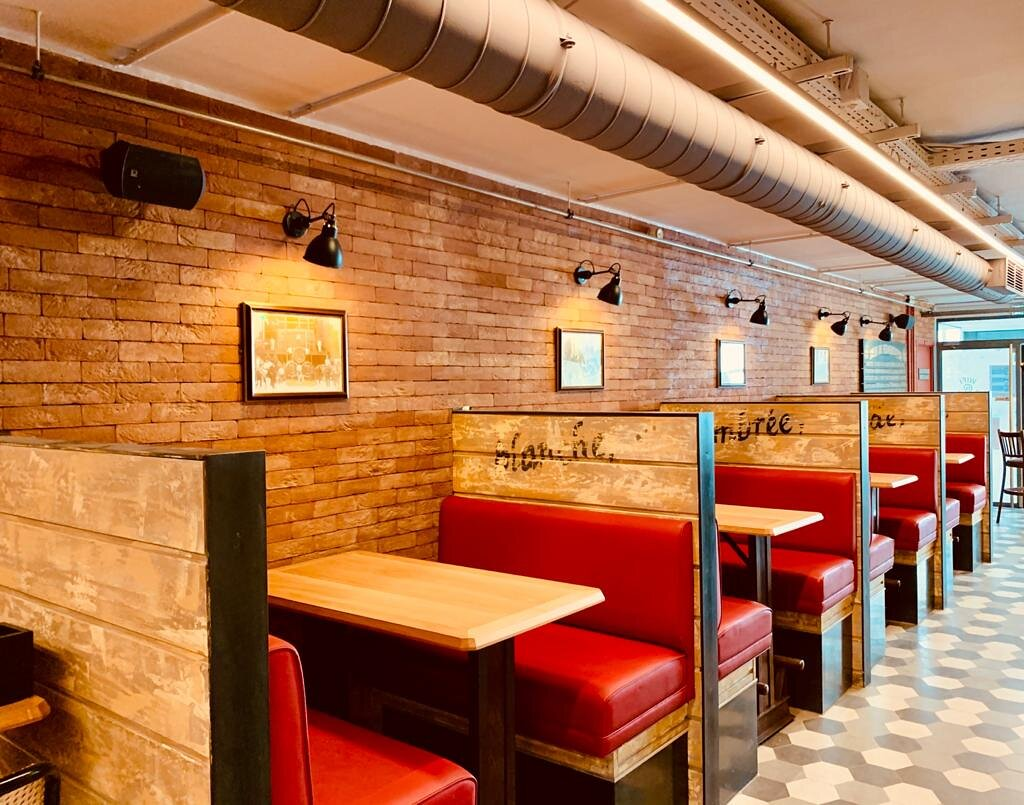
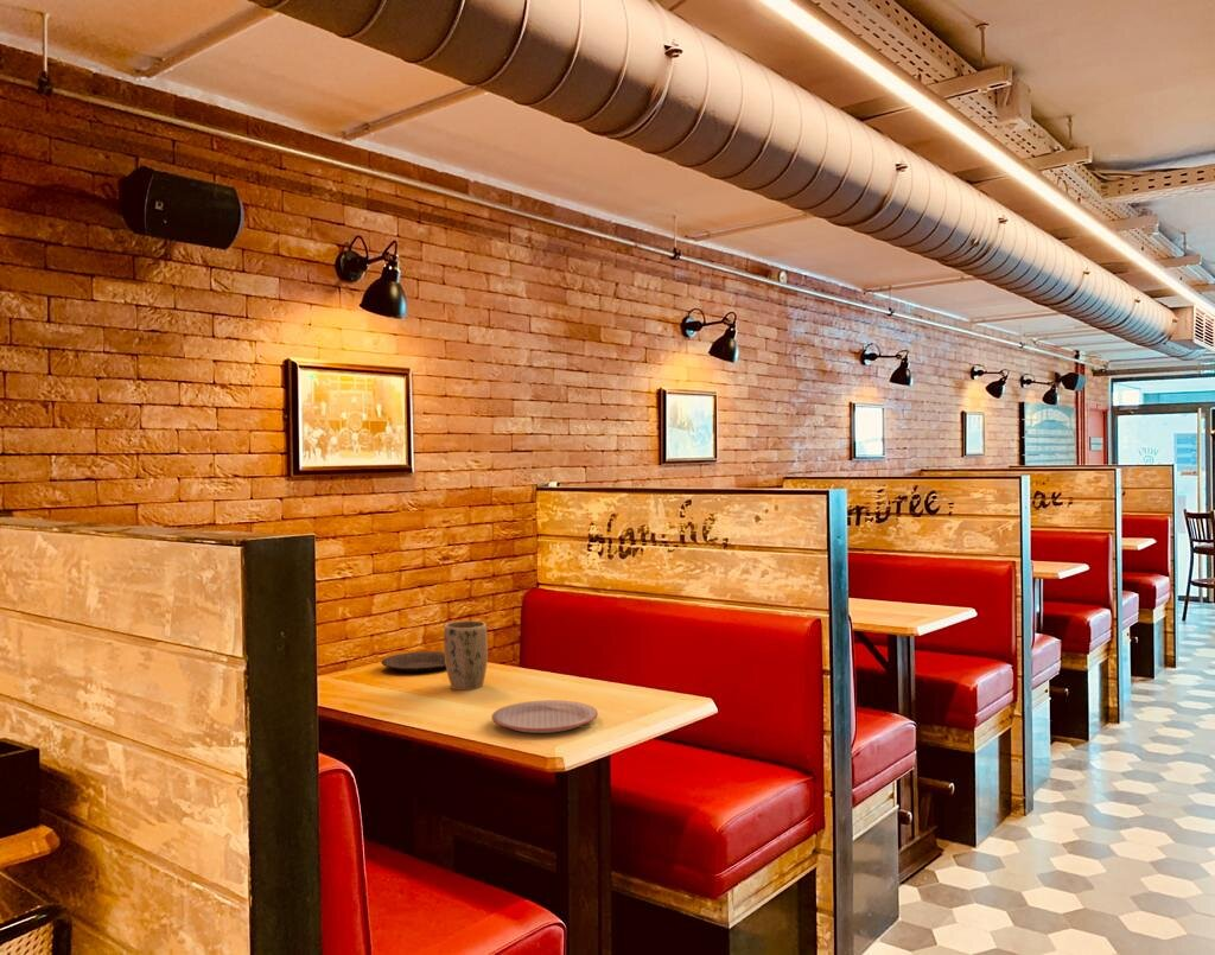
+ plate [380,650,446,673]
+ plant pot [443,619,489,692]
+ plate [491,699,599,734]
